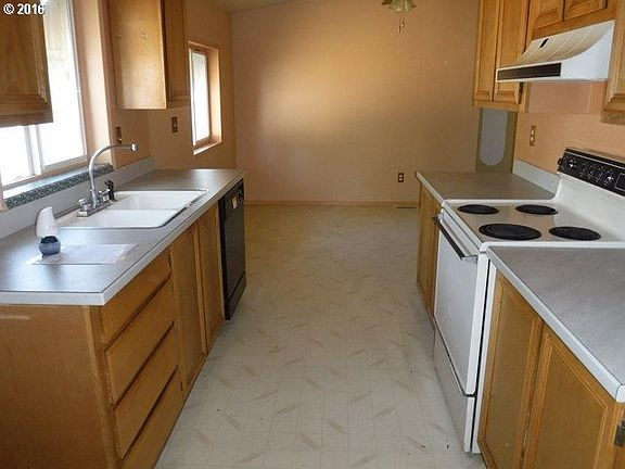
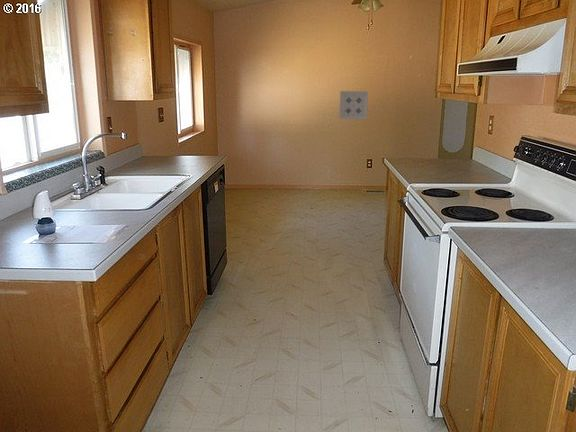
+ wall art [338,90,369,121]
